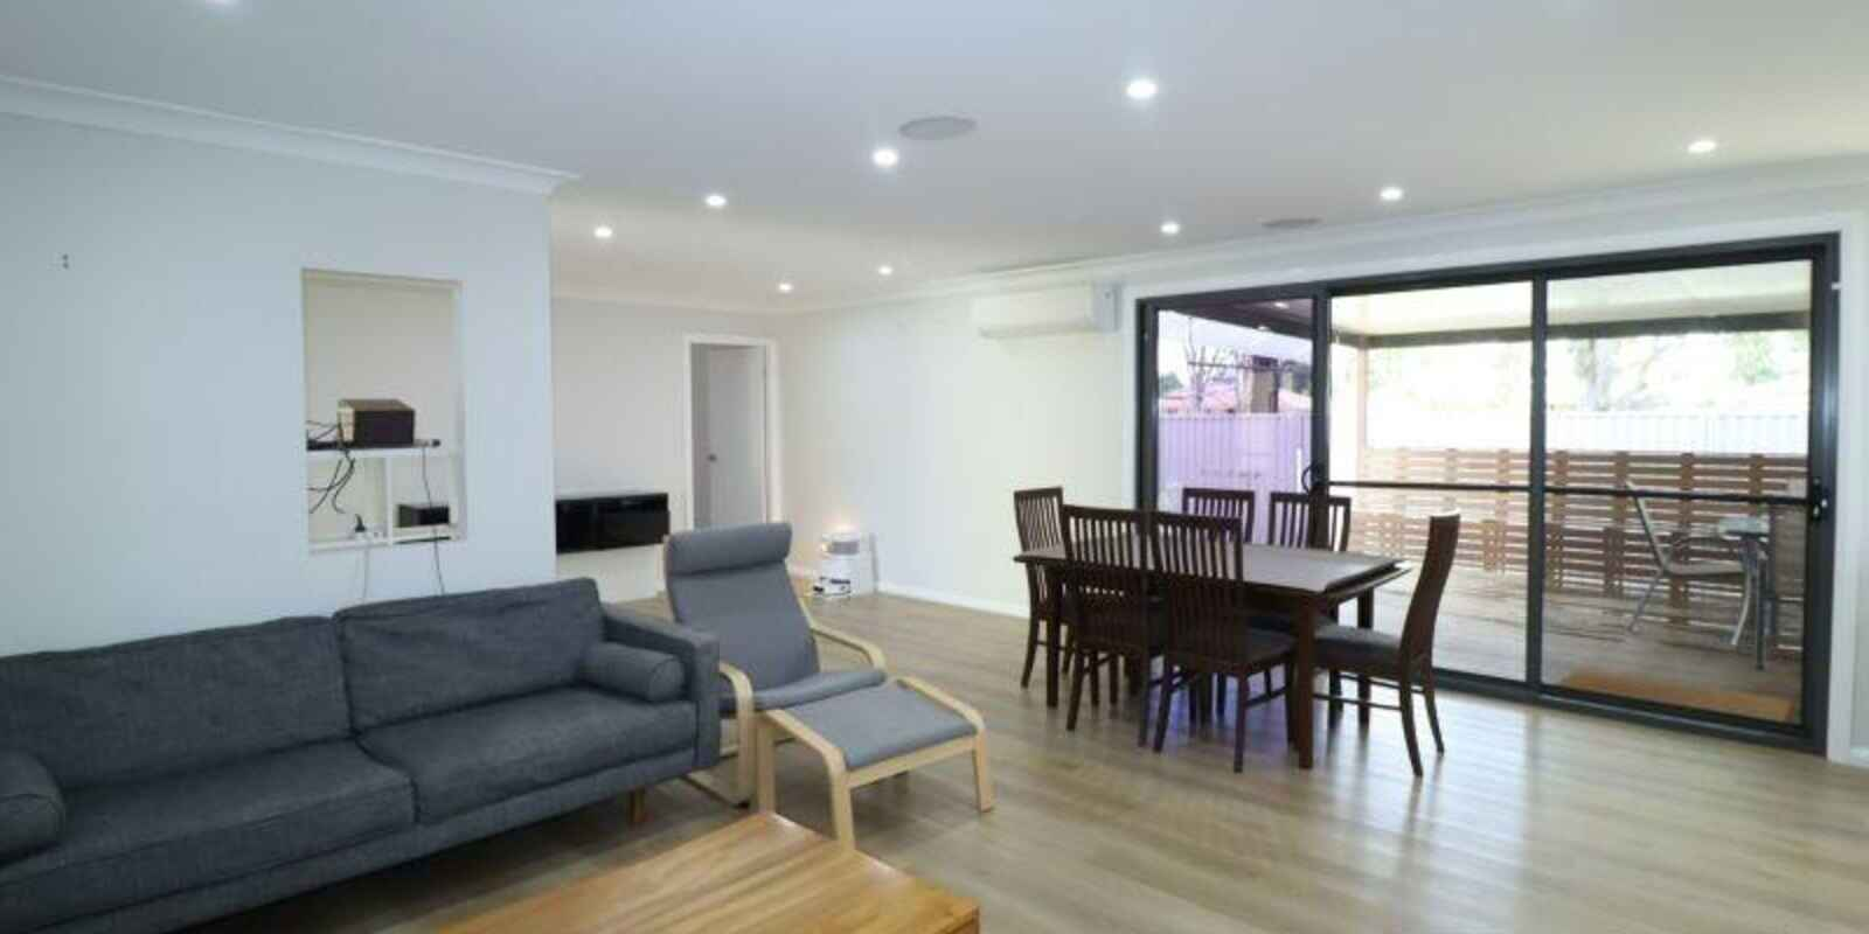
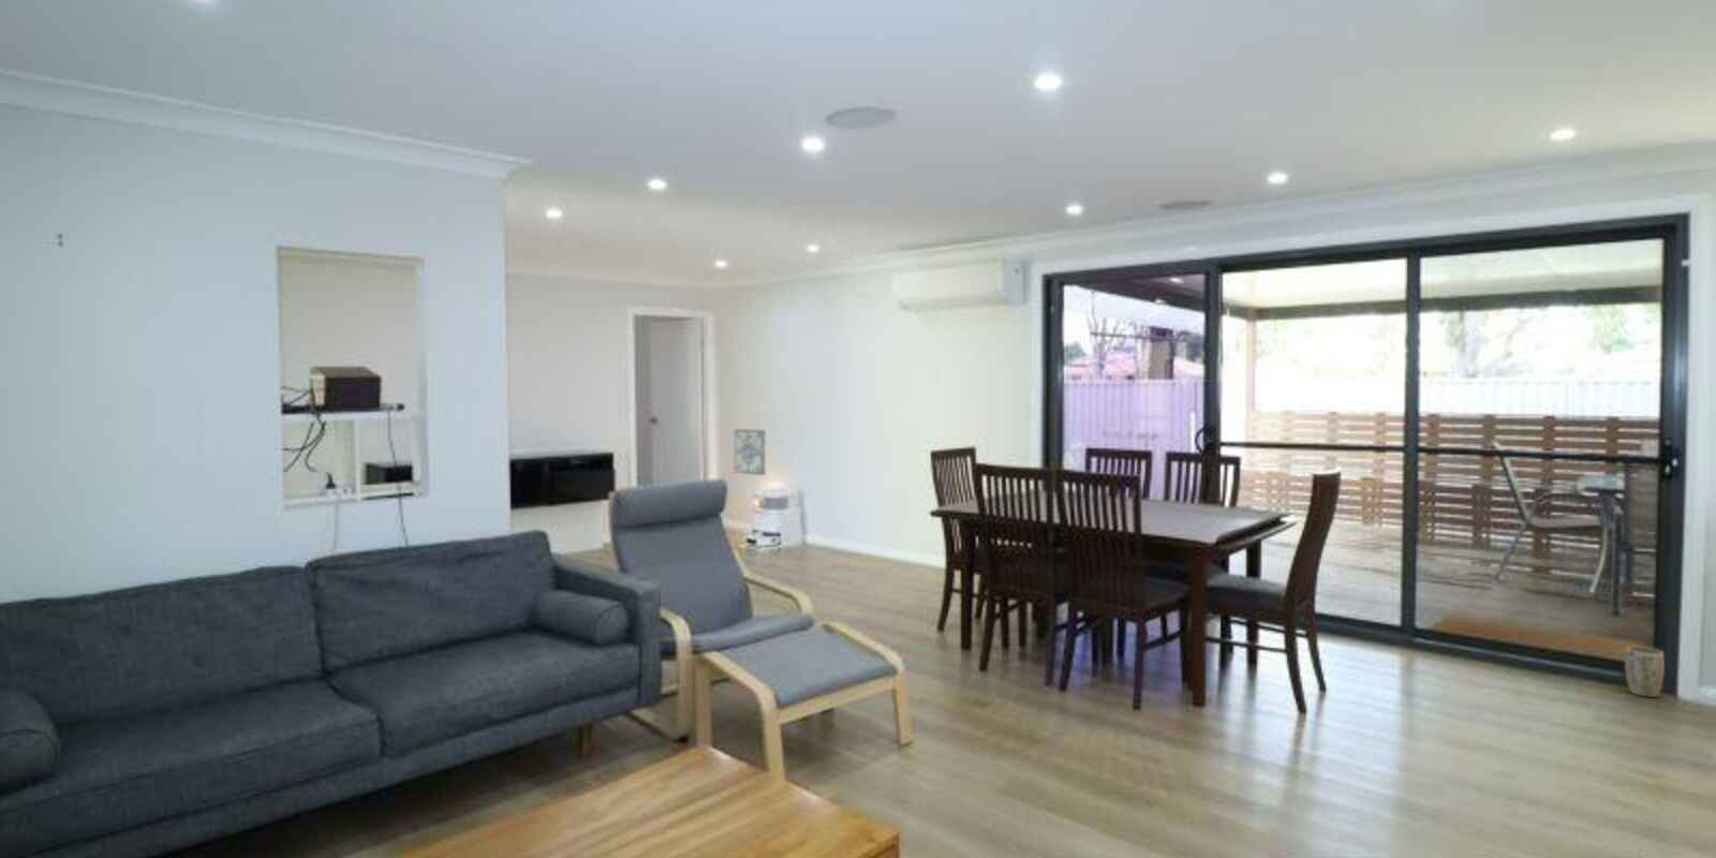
+ plant pot [1624,646,1666,698]
+ wall art [732,428,767,476]
